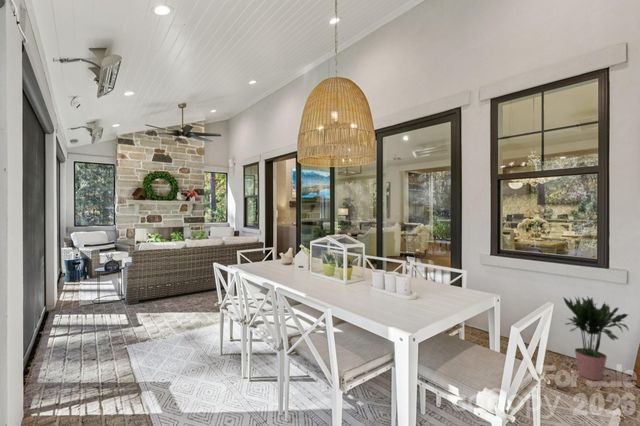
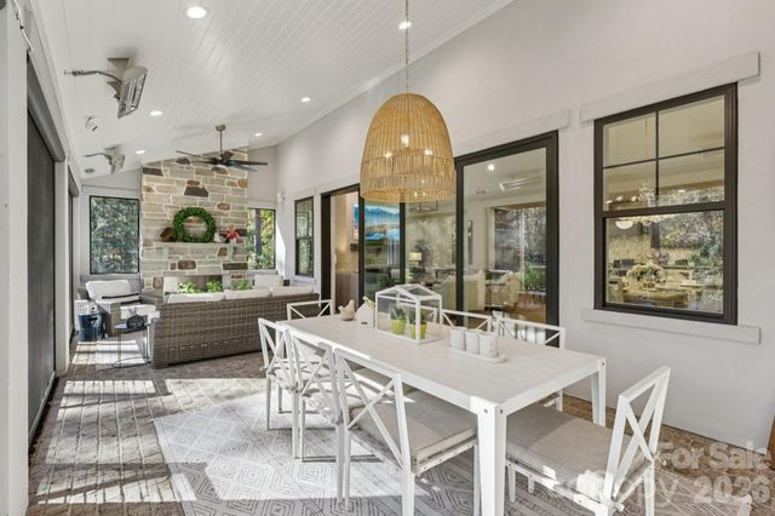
- potted plant [562,294,630,382]
